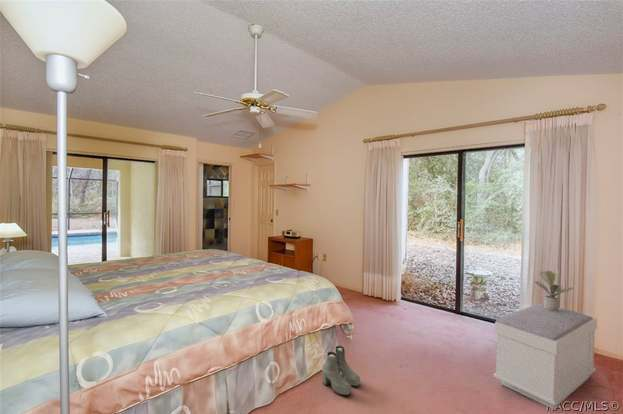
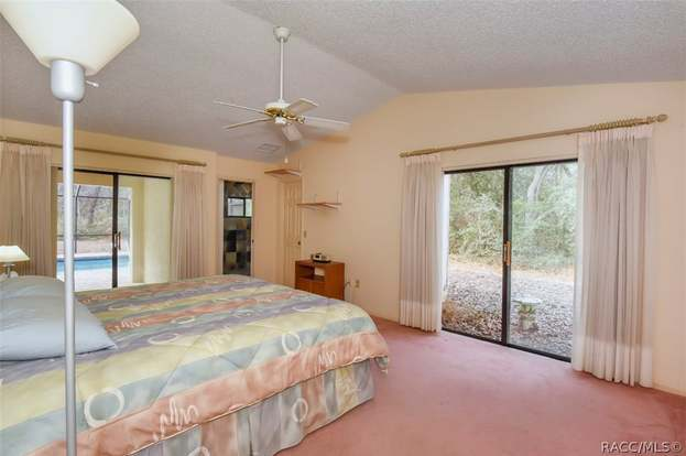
- potted plant [534,269,574,311]
- bench [492,302,598,410]
- boots [321,345,361,396]
